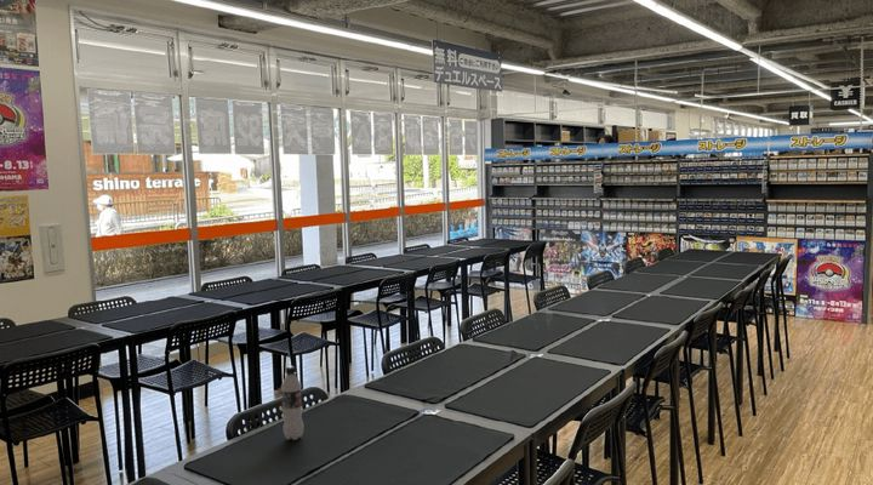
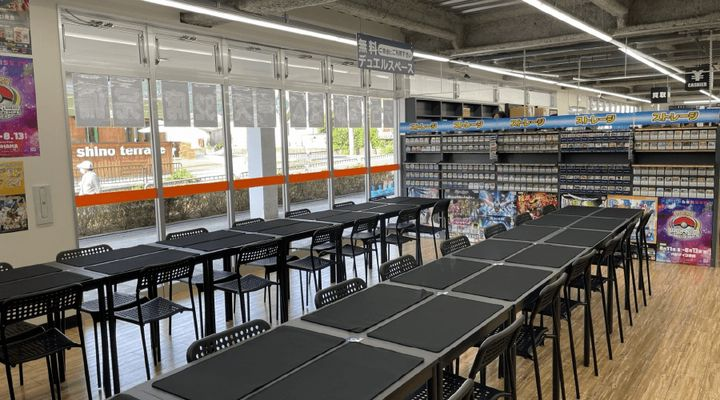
- beverage bottle [280,365,304,441]
